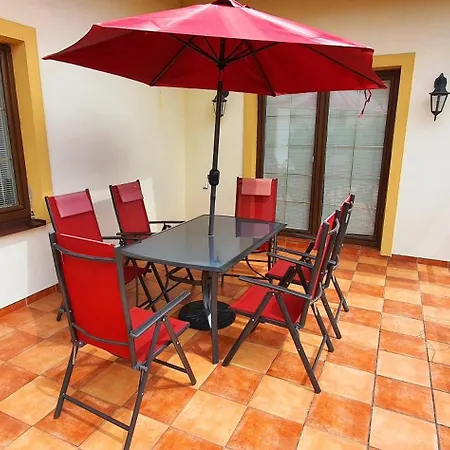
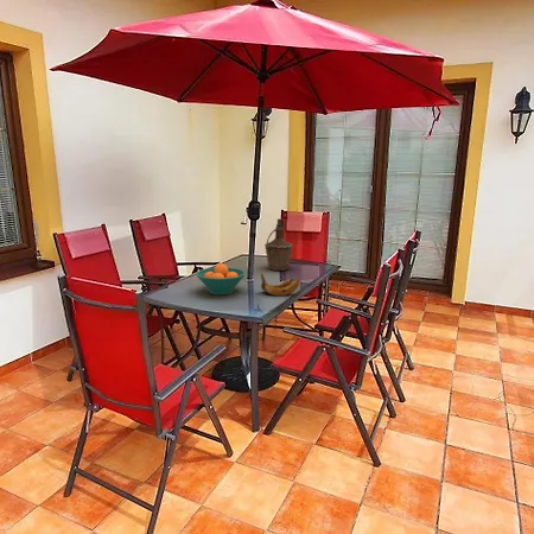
+ banana [260,272,300,297]
+ fruit bowl [195,262,247,295]
+ bottle [263,217,293,272]
